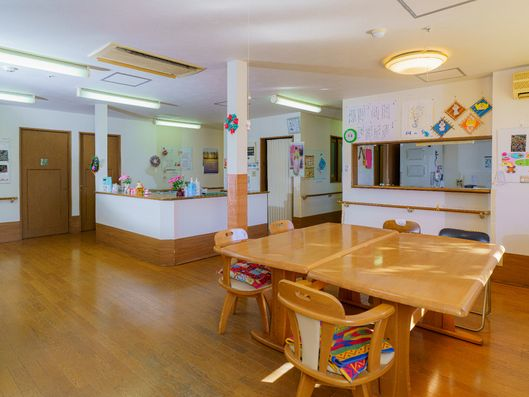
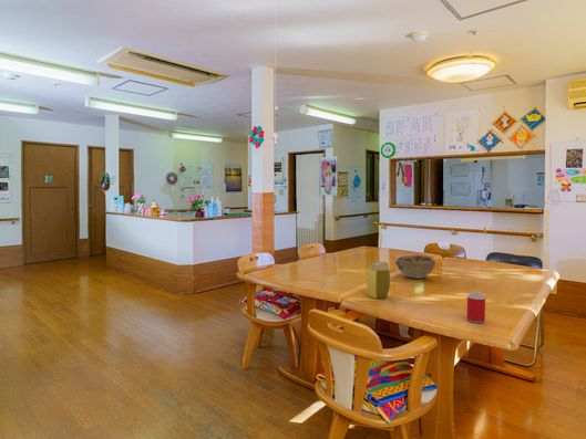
+ beverage can [465,292,486,324]
+ jar [366,261,391,300]
+ decorative bowl [394,254,436,280]
